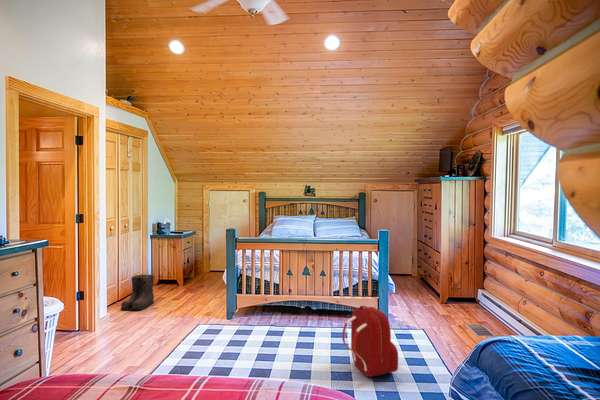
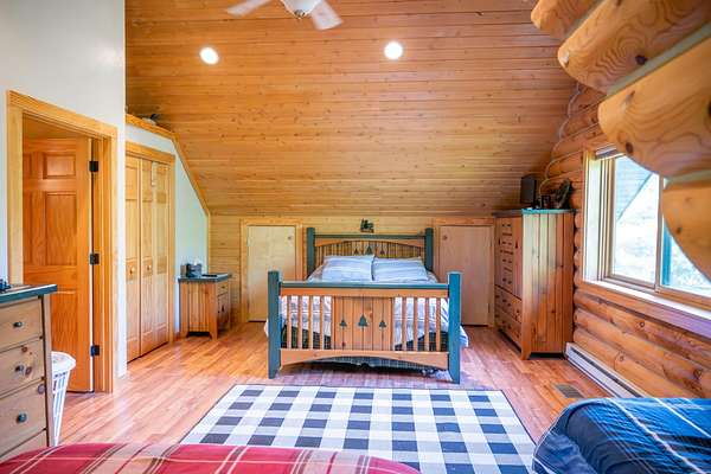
- backpack [341,305,399,378]
- boots [120,273,155,311]
